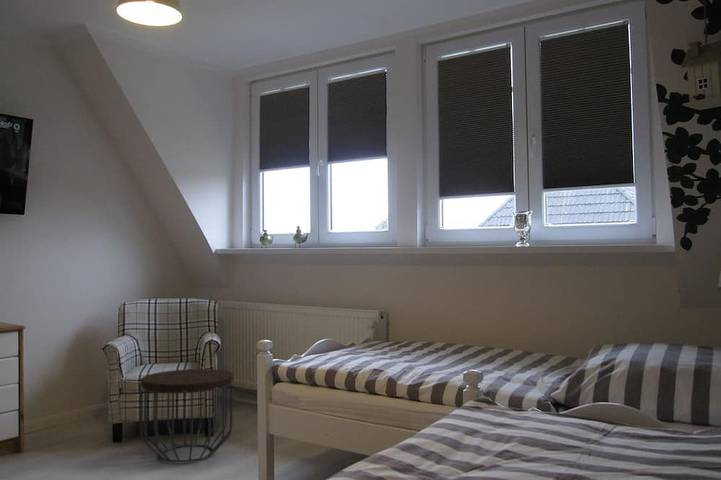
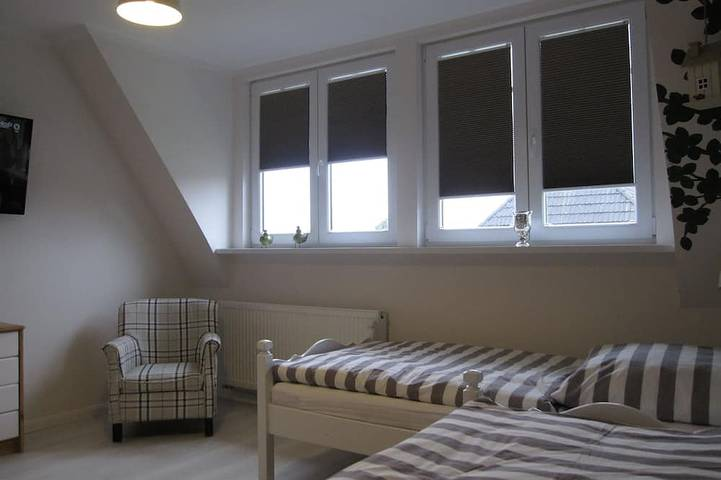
- side table [139,368,235,463]
